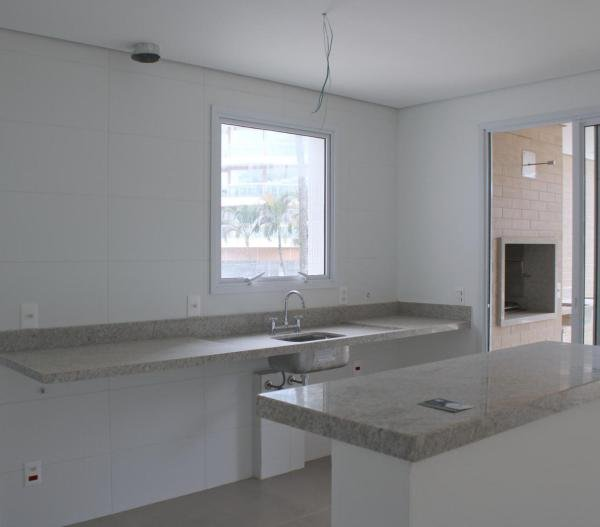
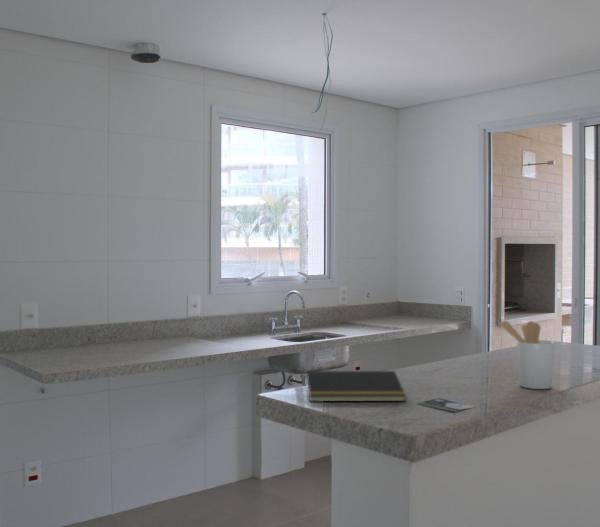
+ utensil holder [497,320,556,390]
+ notepad [304,370,407,403]
